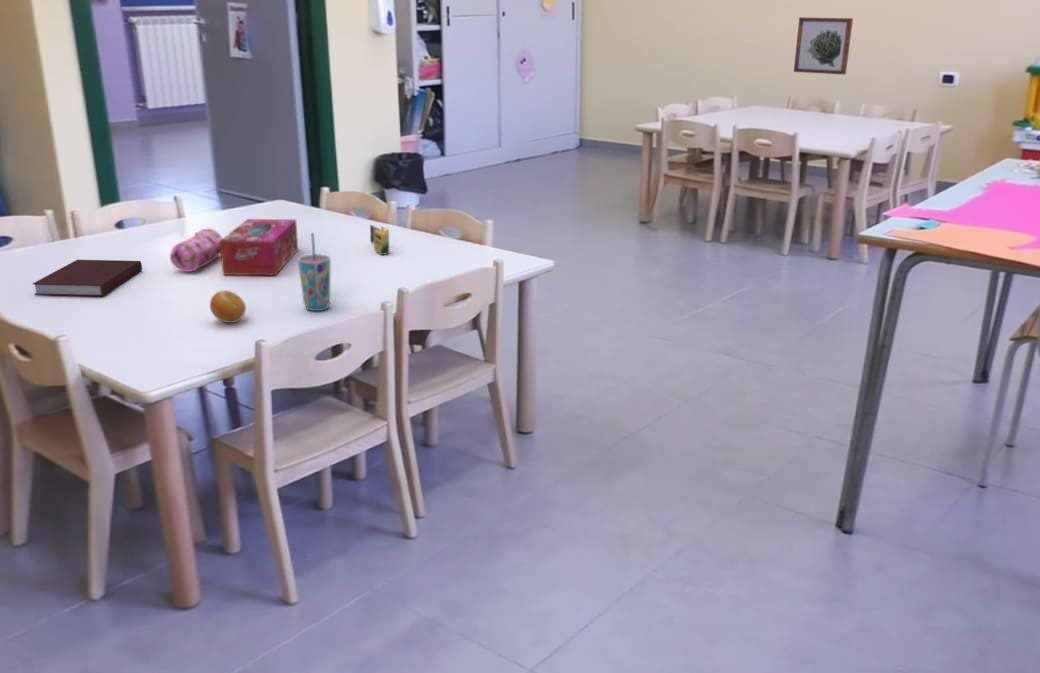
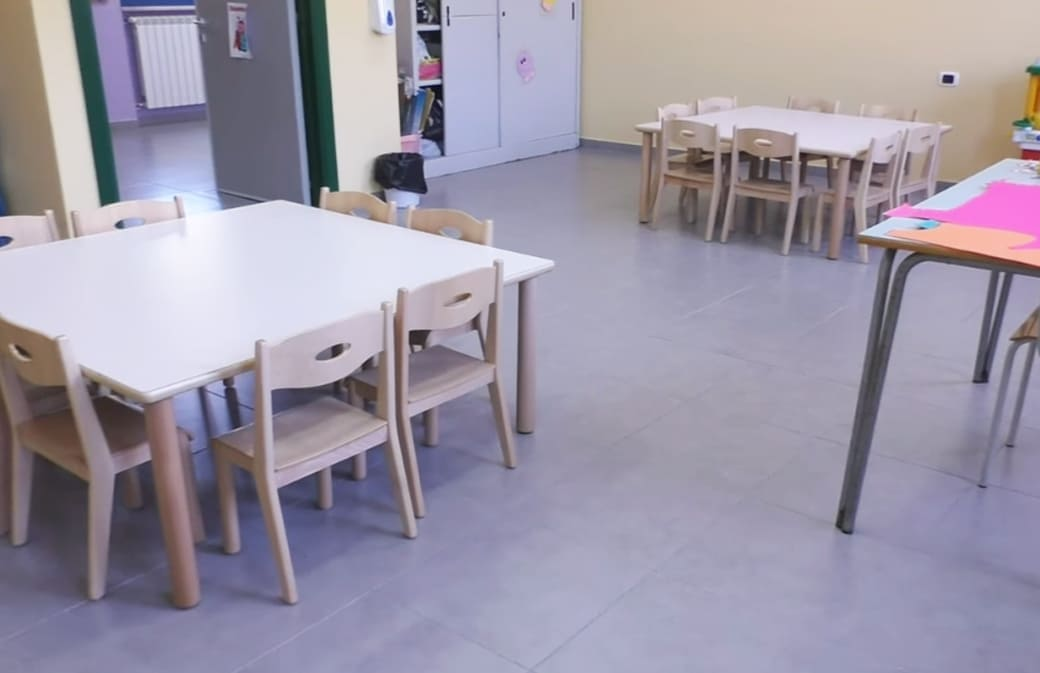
- fruit [209,289,247,324]
- tissue box [220,218,299,276]
- cup [297,232,331,312]
- crayon [369,224,390,256]
- notebook [32,259,143,297]
- wall art [793,16,854,76]
- pencil case [169,228,223,273]
